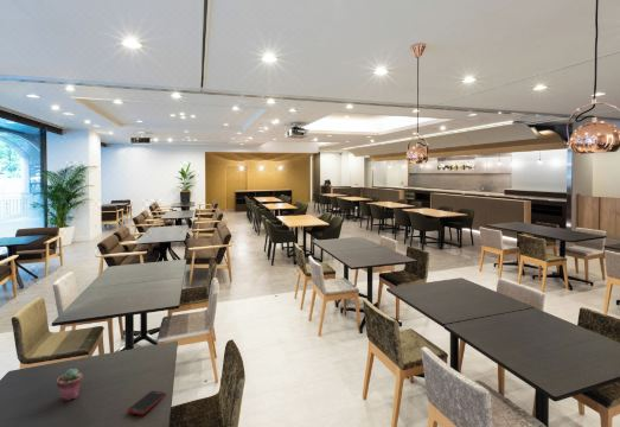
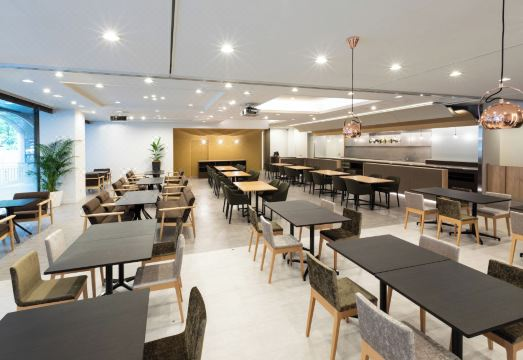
- cell phone [126,389,167,416]
- potted succulent [56,368,84,402]
